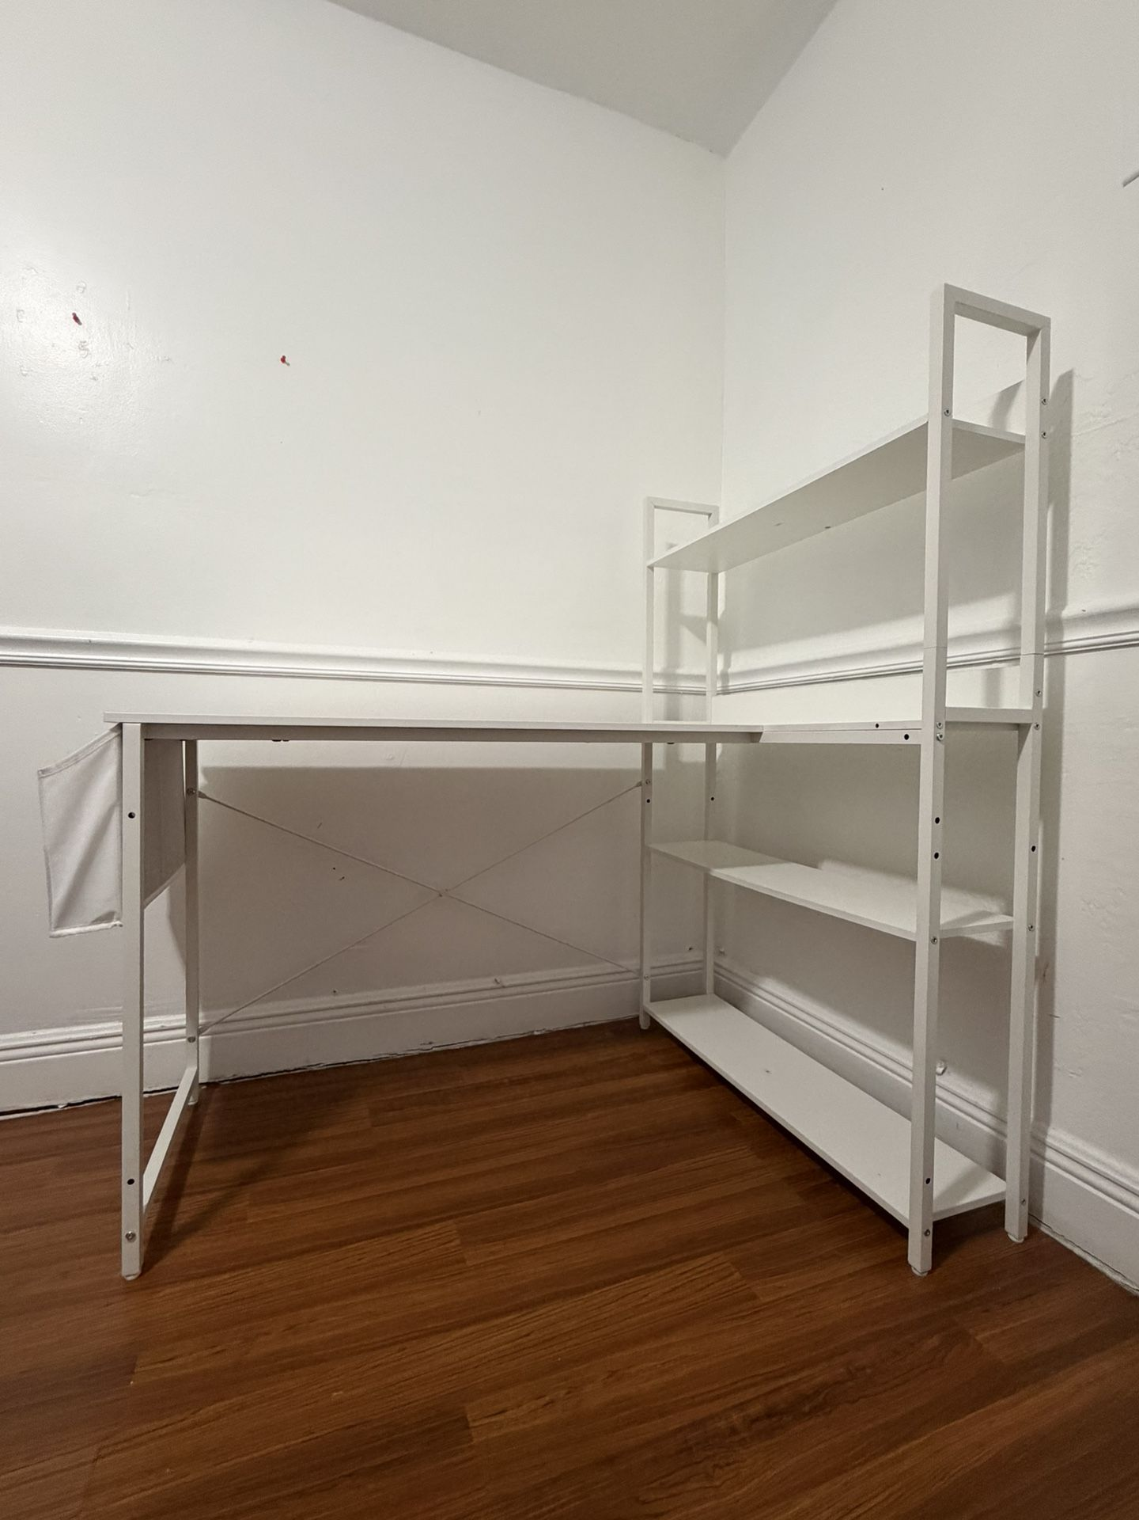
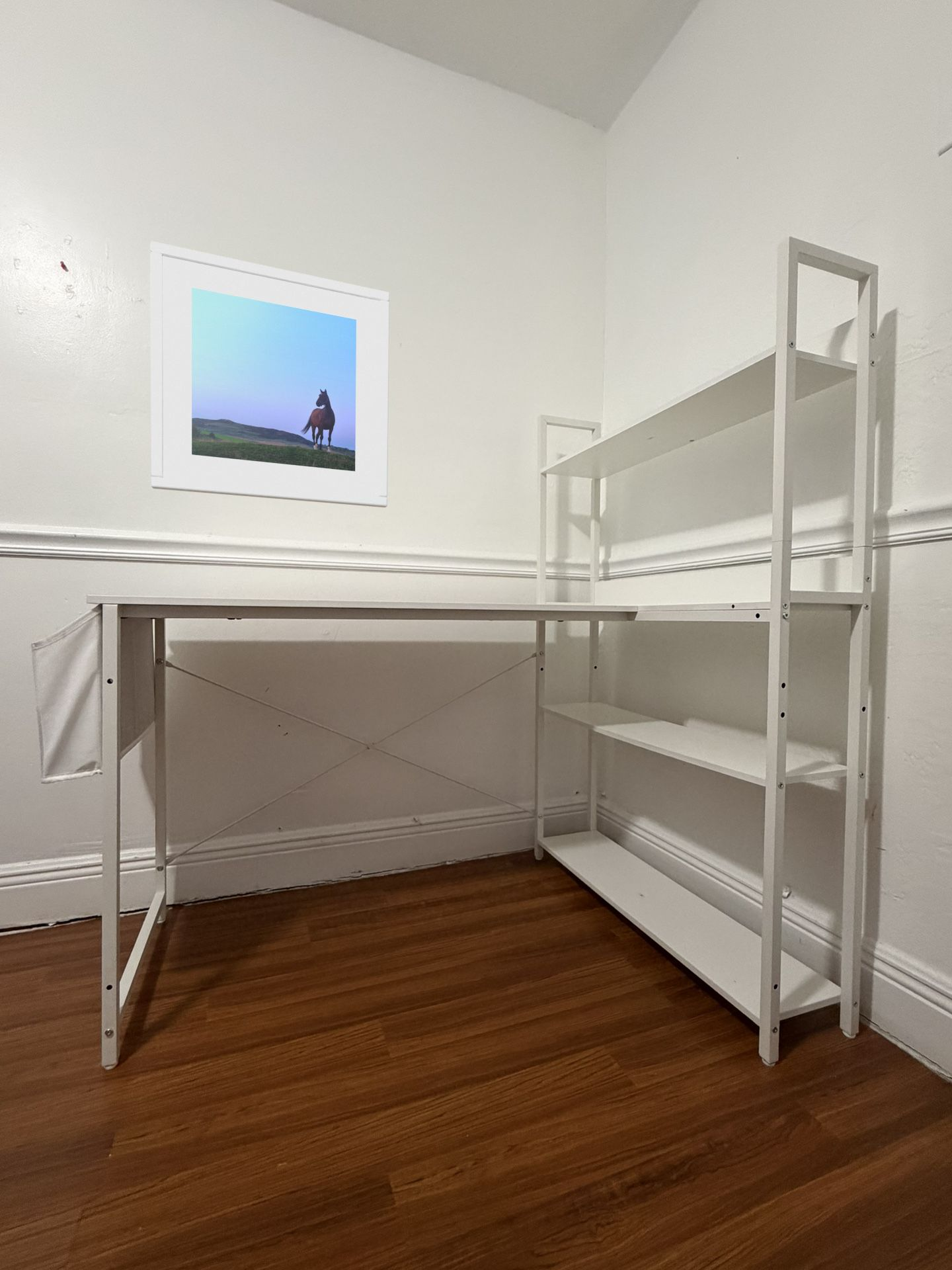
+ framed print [150,241,390,508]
